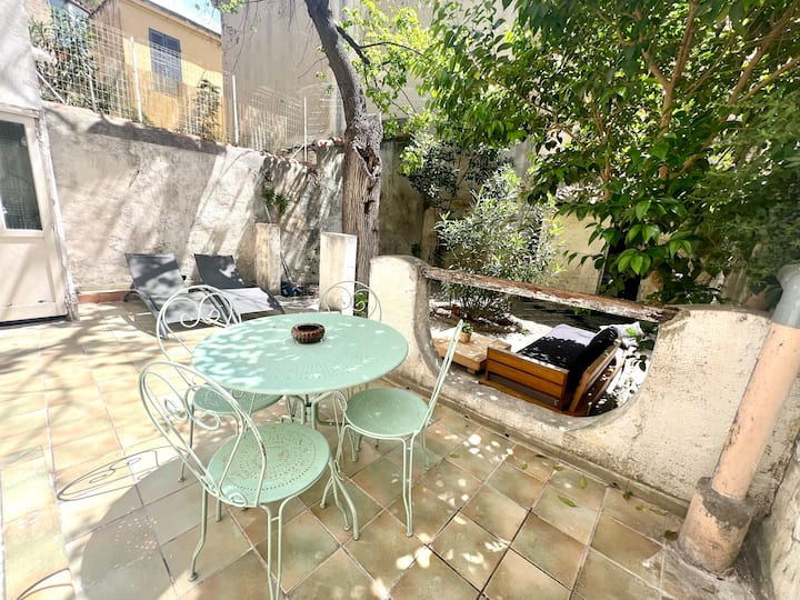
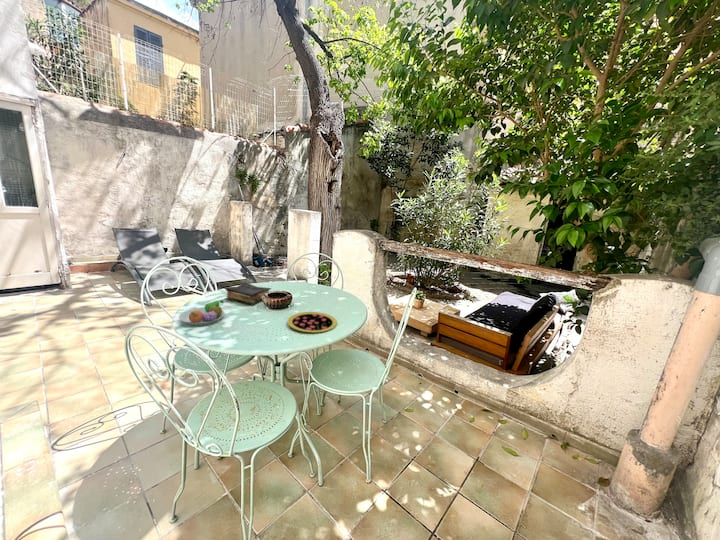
+ book [223,281,272,307]
+ fruit bowl [178,299,226,326]
+ pizza [286,311,338,333]
